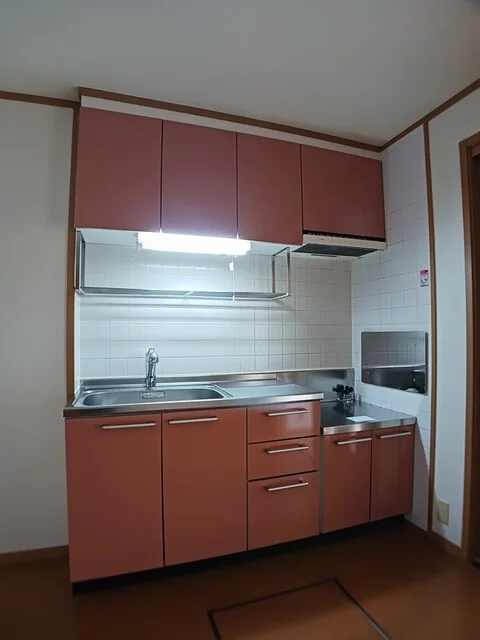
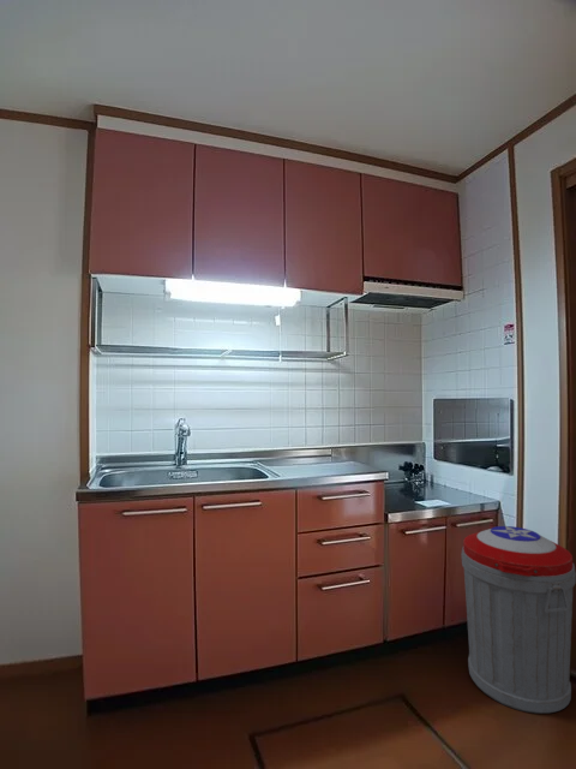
+ trash can [461,525,576,715]
